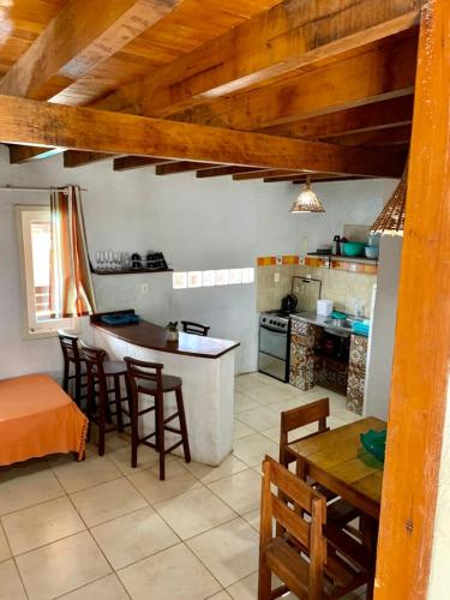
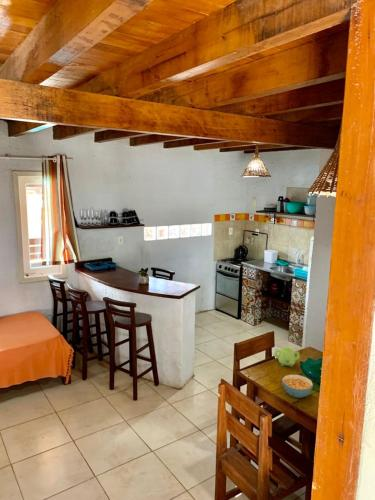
+ cereal bowl [281,374,314,399]
+ teapot [273,345,301,368]
